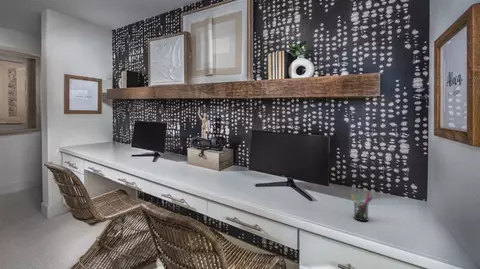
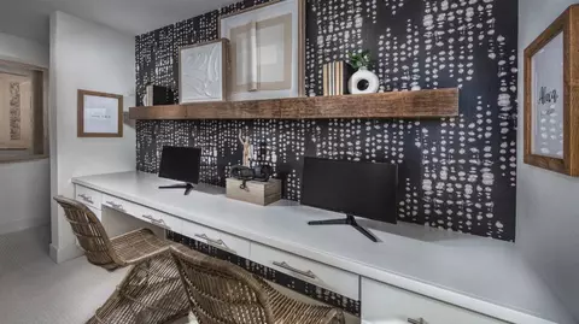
- pen holder [350,191,374,222]
